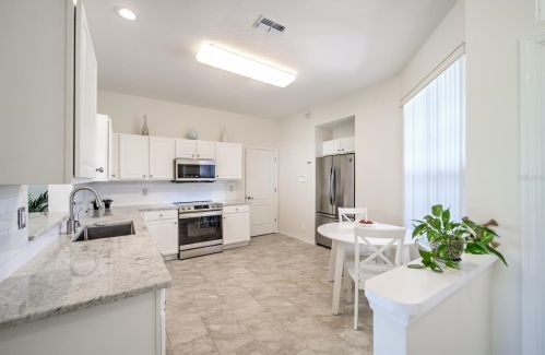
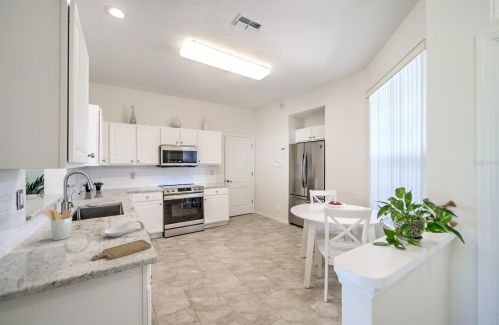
+ utensil holder [41,208,73,241]
+ chopping board [91,239,152,261]
+ spoon rest [103,219,146,238]
